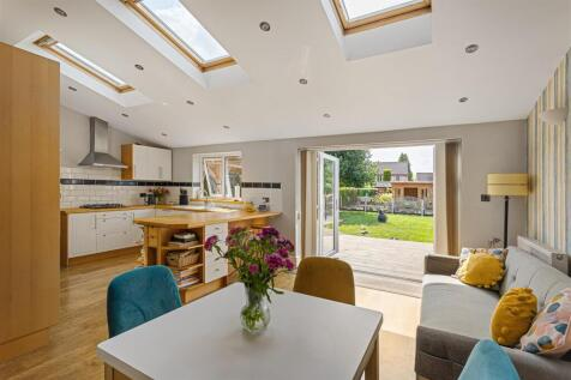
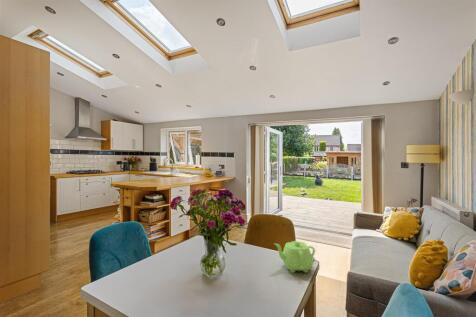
+ teapot [273,240,316,274]
